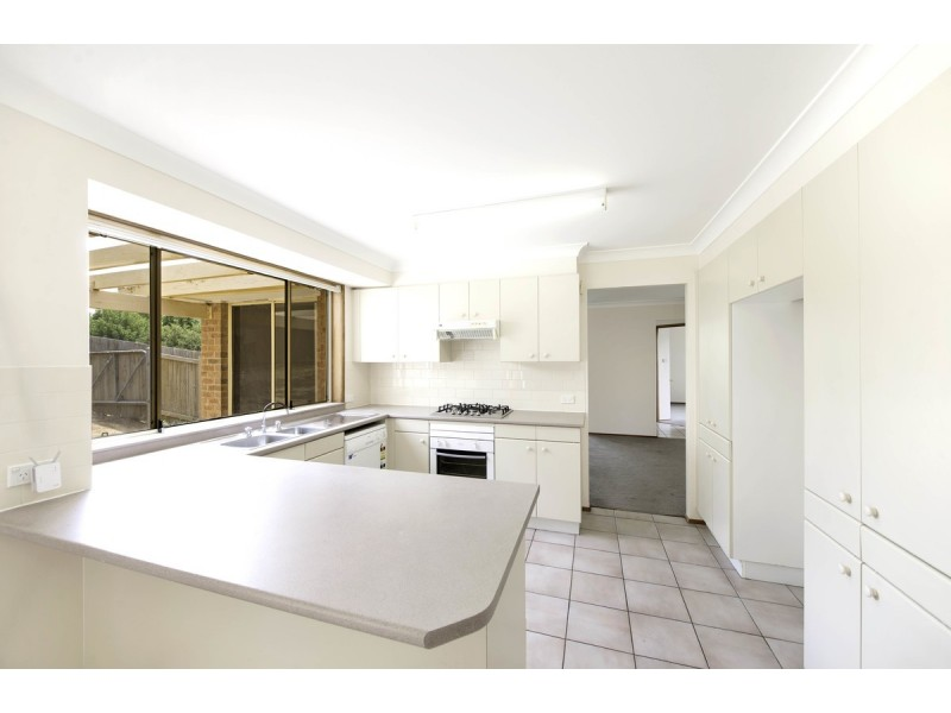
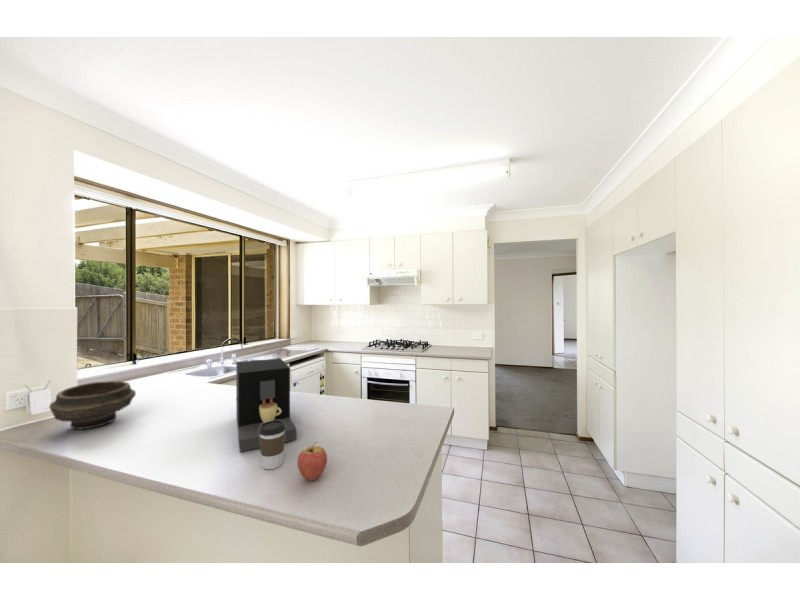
+ bowl [48,380,137,431]
+ coffee maker [235,357,297,453]
+ fruit [296,441,328,482]
+ coffee cup [259,420,286,470]
